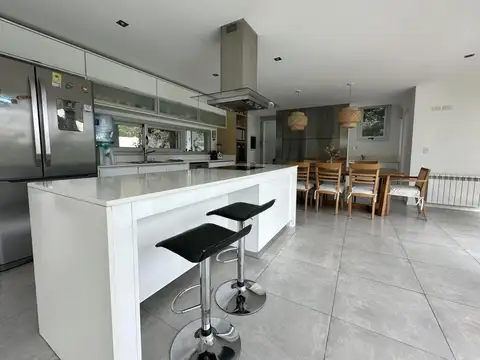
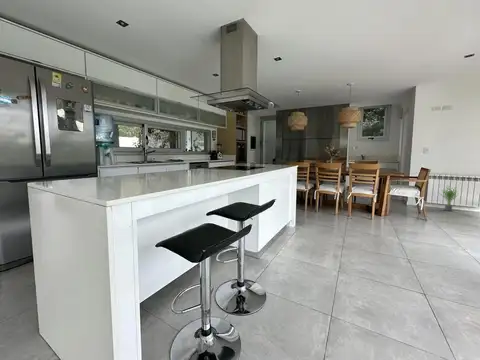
+ potted plant [435,185,459,212]
